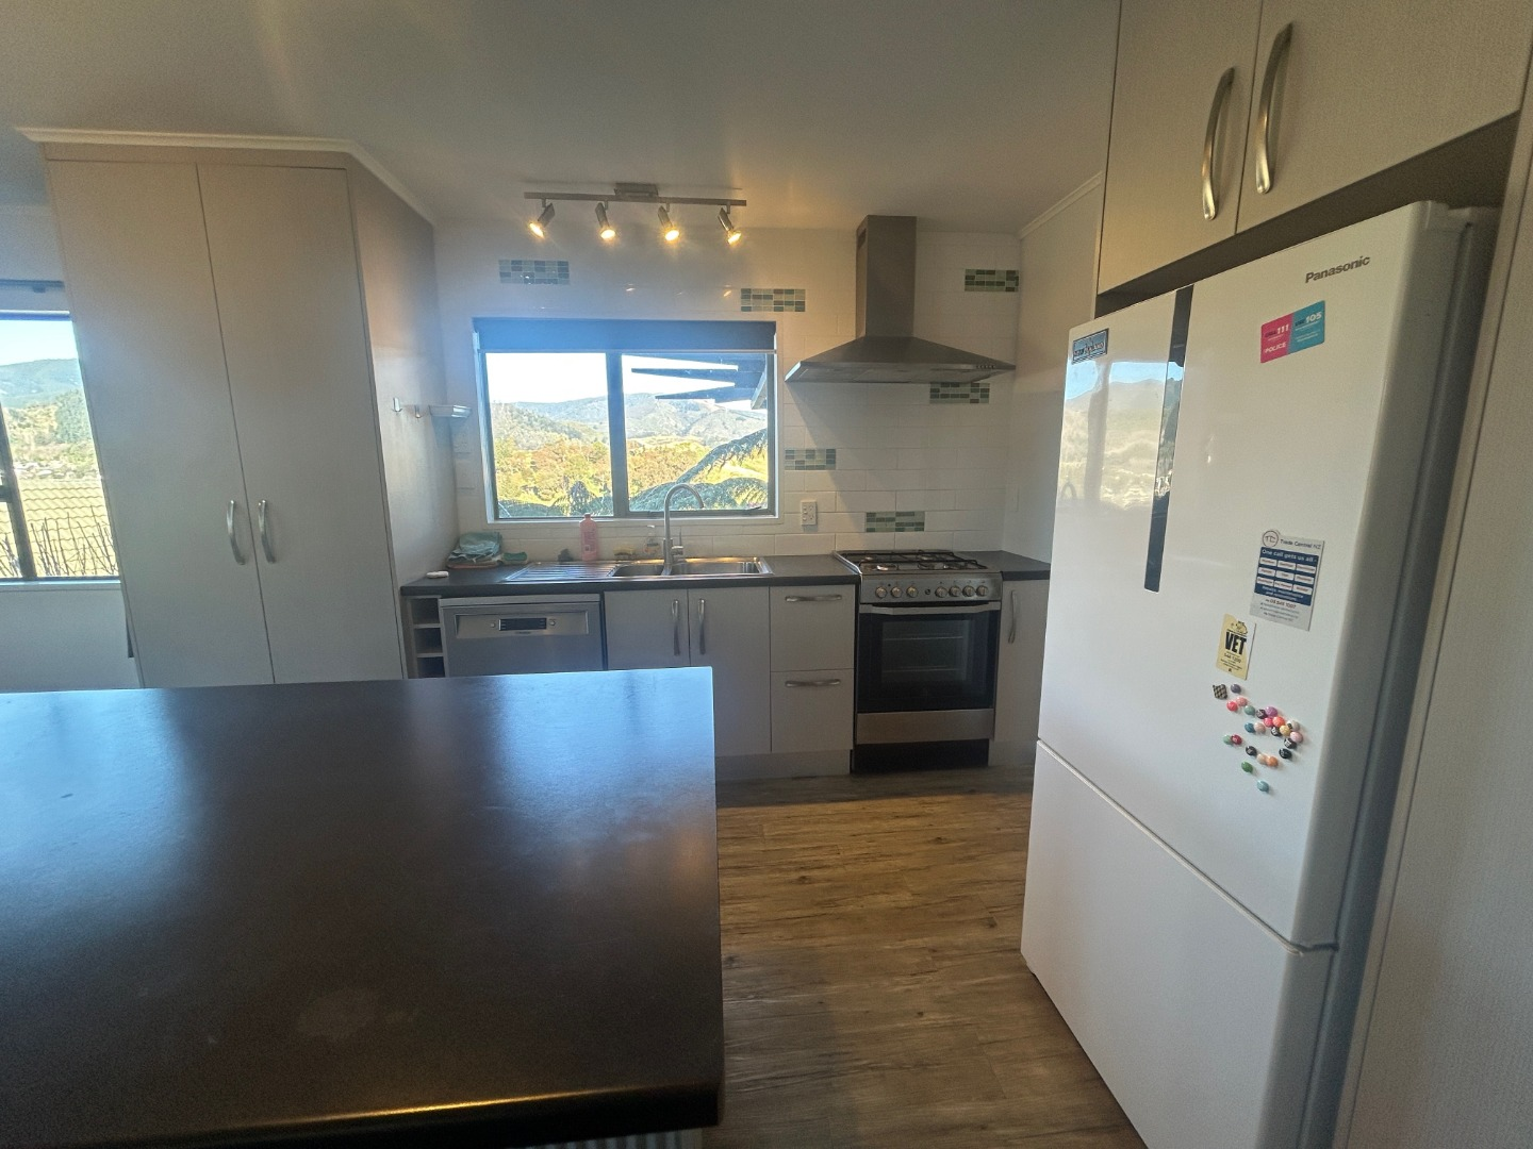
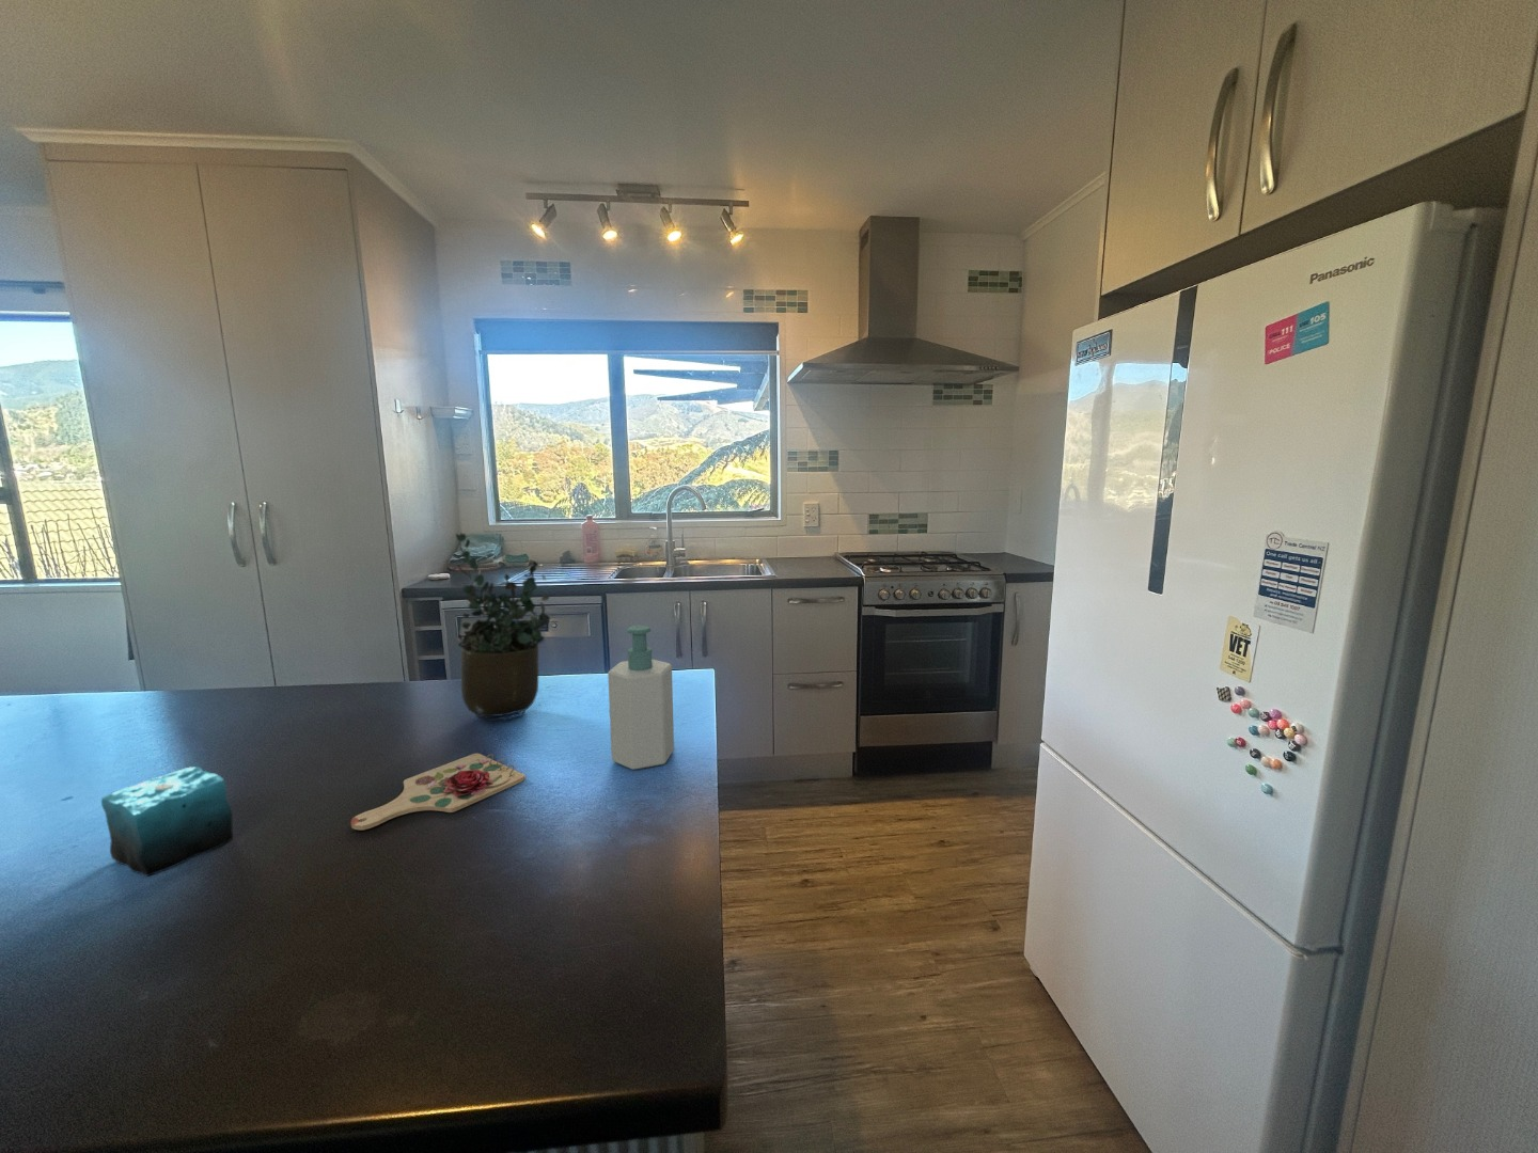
+ cutting board [350,752,526,831]
+ soap bottle [607,625,675,770]
+ potted plant [455,532,552,722]
+ candle [101,756,234,878]
